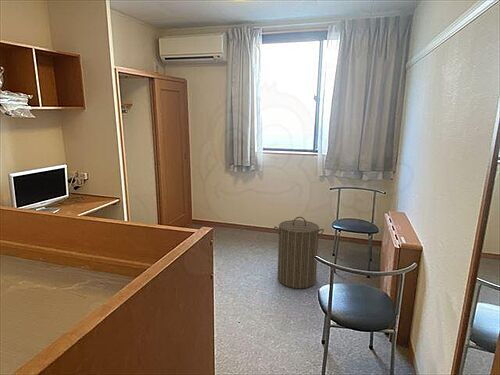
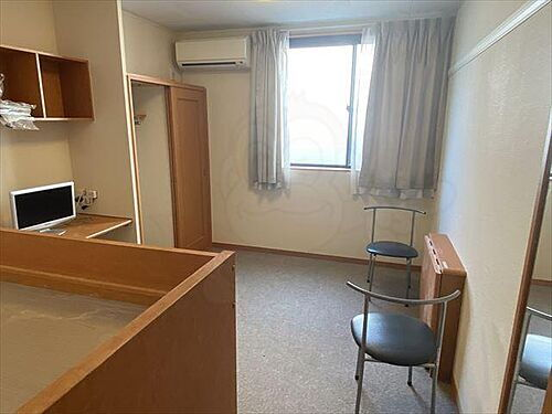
- laundry hamper [273,216,325,289]
